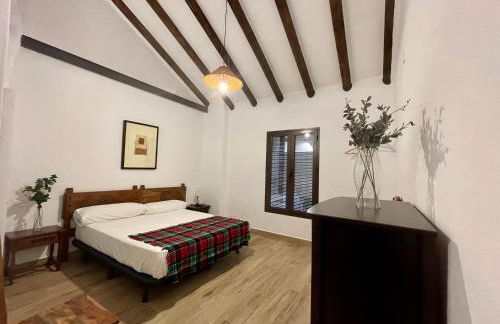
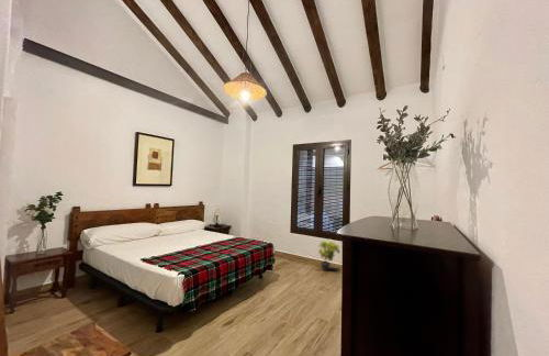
+ potted plant [317,238,341,271]
